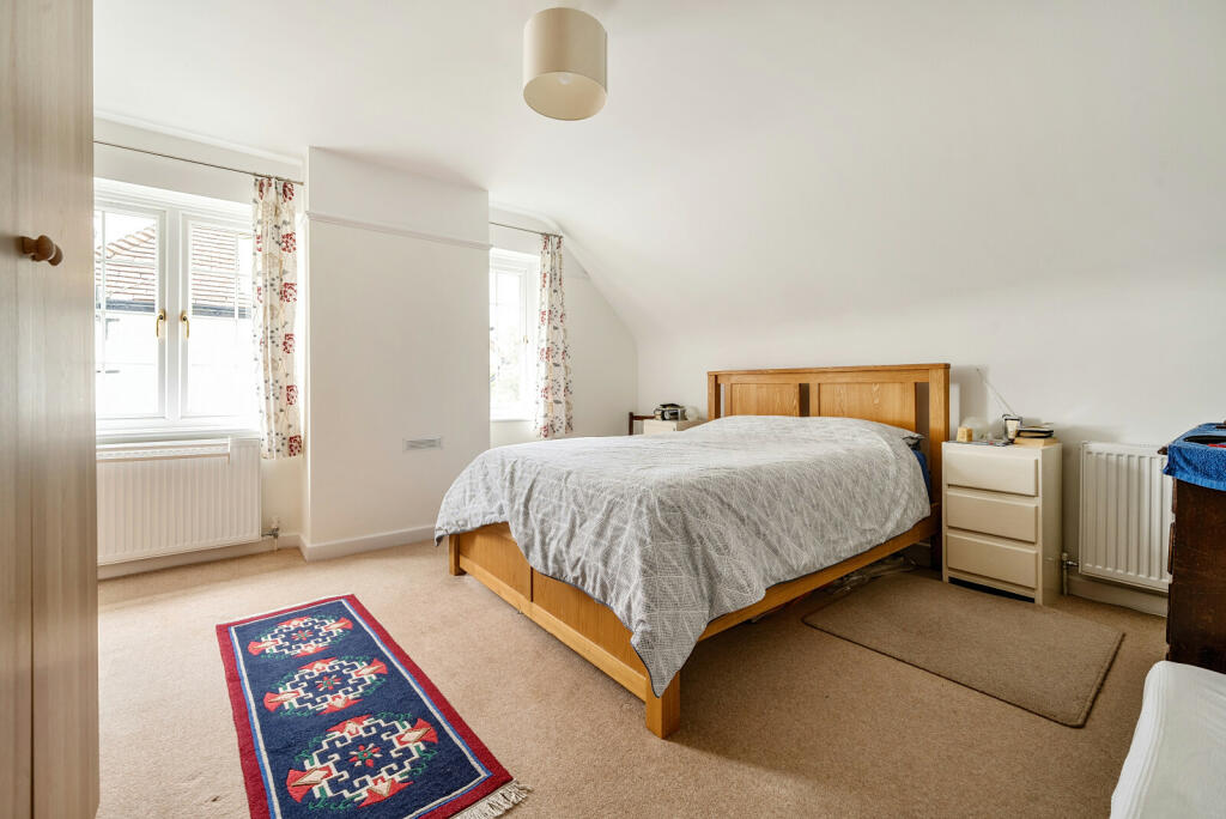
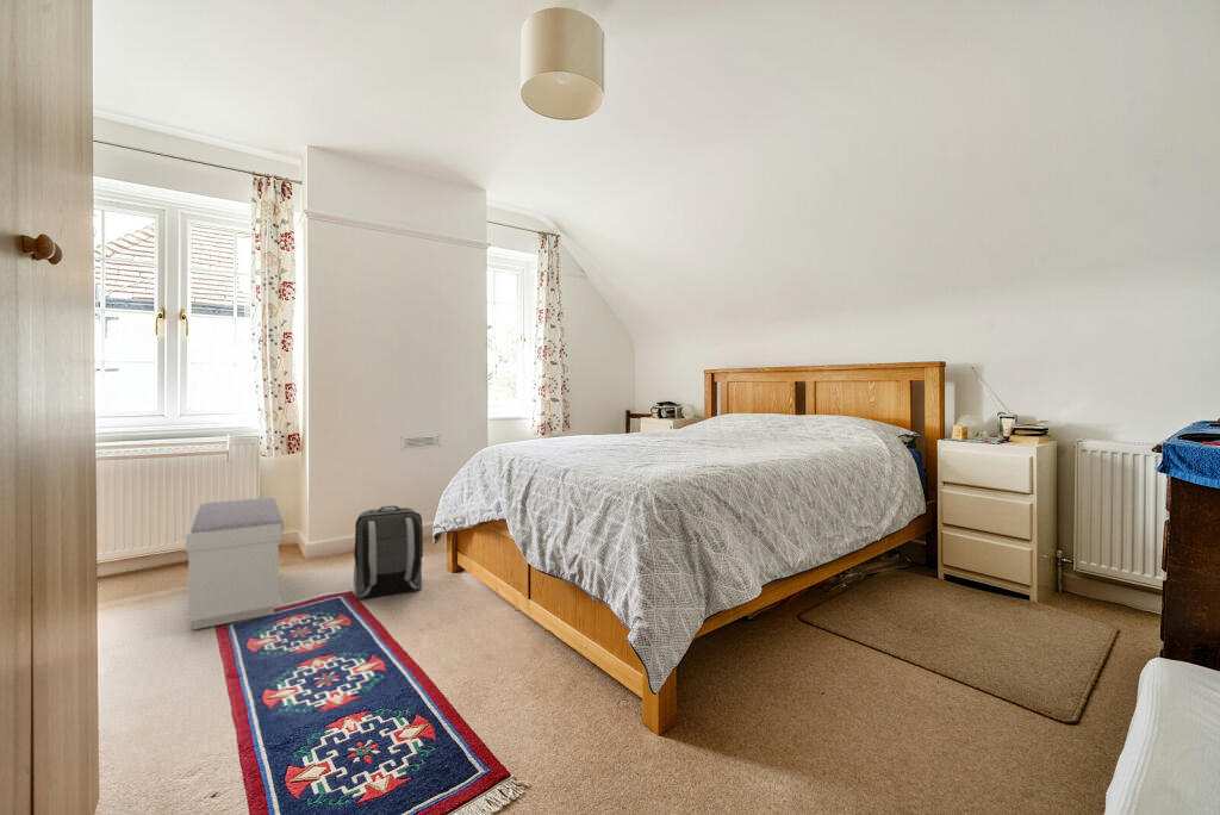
+ bench [185,497,285,630]
+ backpack [353,504,424,601]
